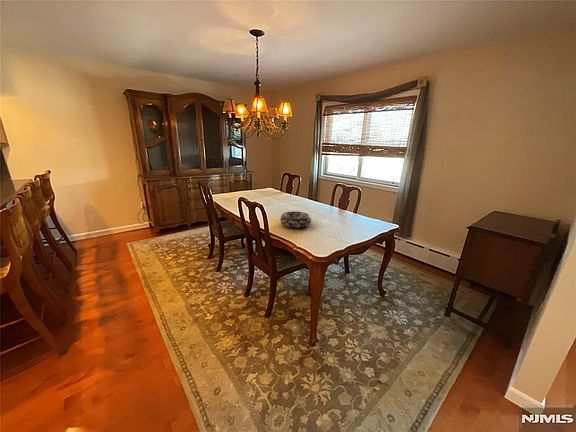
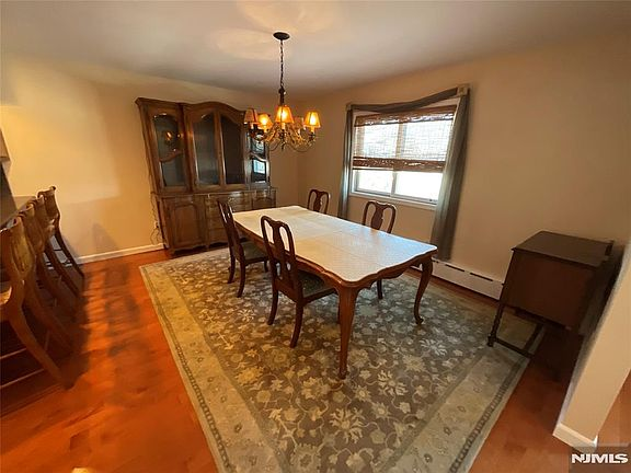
- decorative bowl [279,210,312,229]
